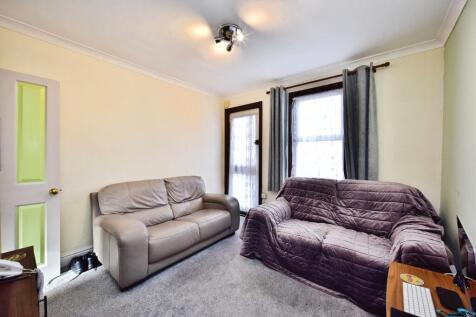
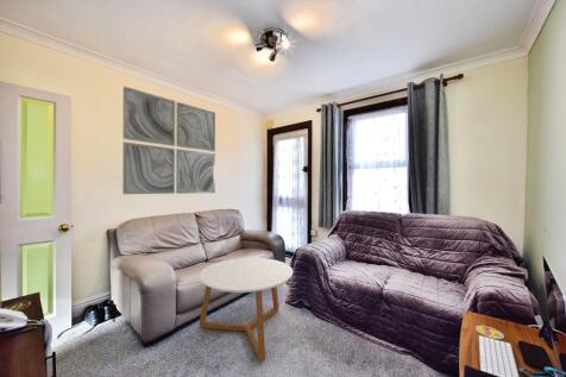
+ coffee table [197,257,294,363]
+ wall art [121,86,216,195]
